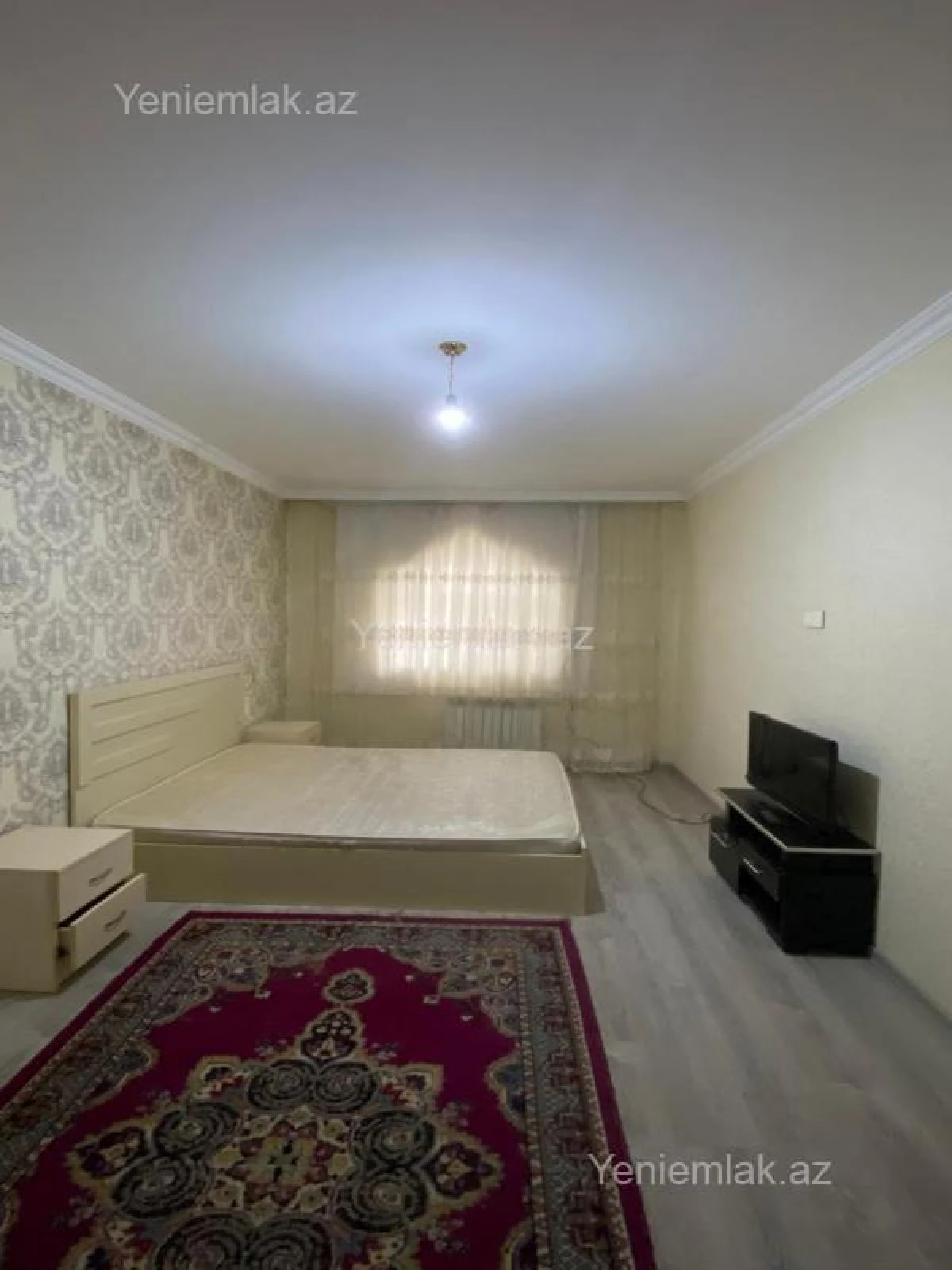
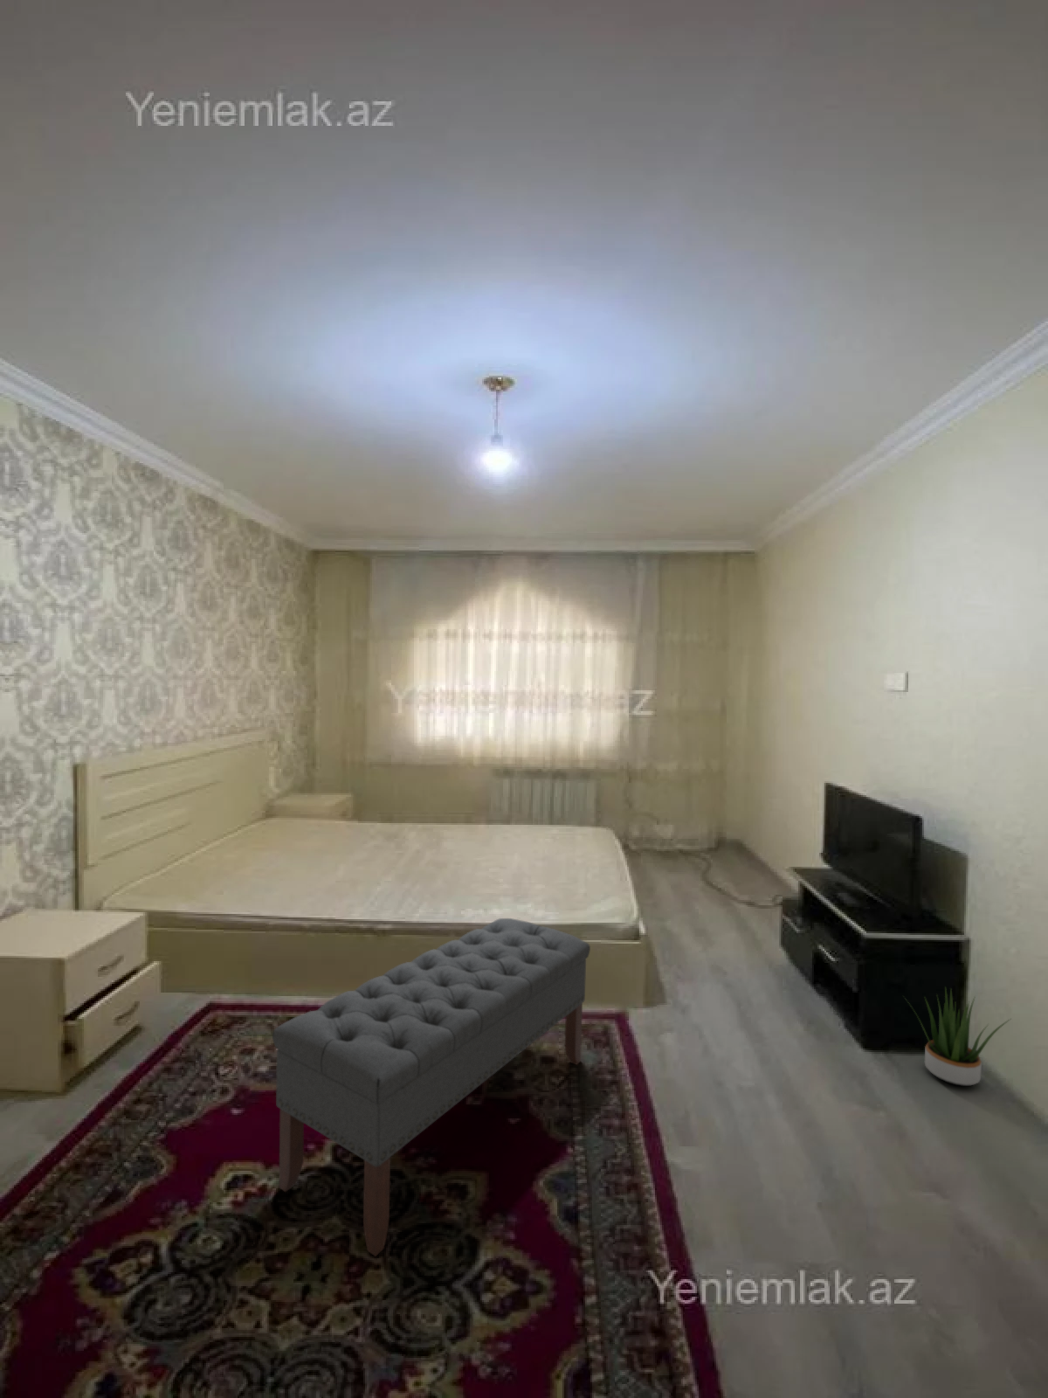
+ potted plant [903,985,1012,1086]
+ bench [272,917,591,1257]
